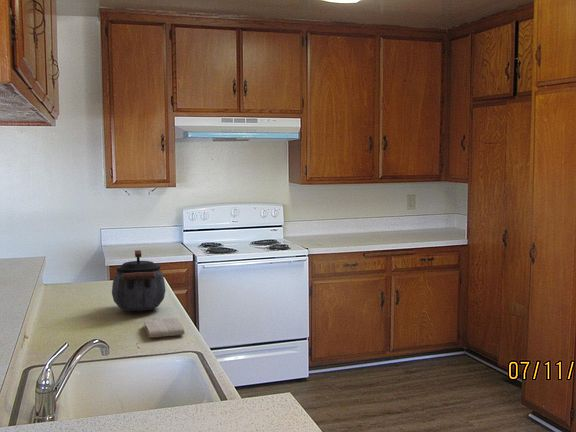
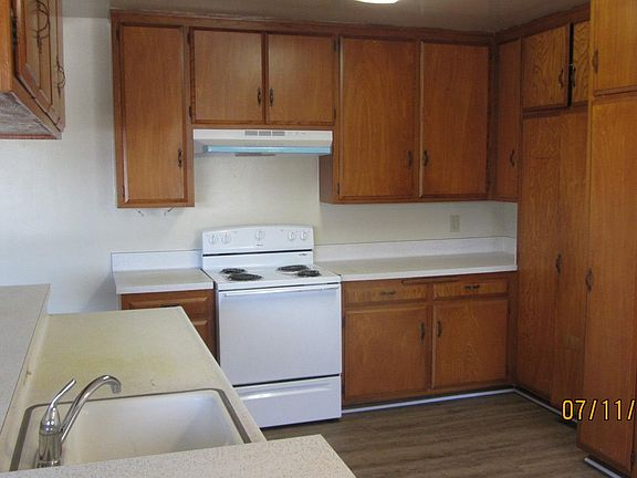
- washcloth [143,316,186,339]
- kettle [111,249,167,312]
